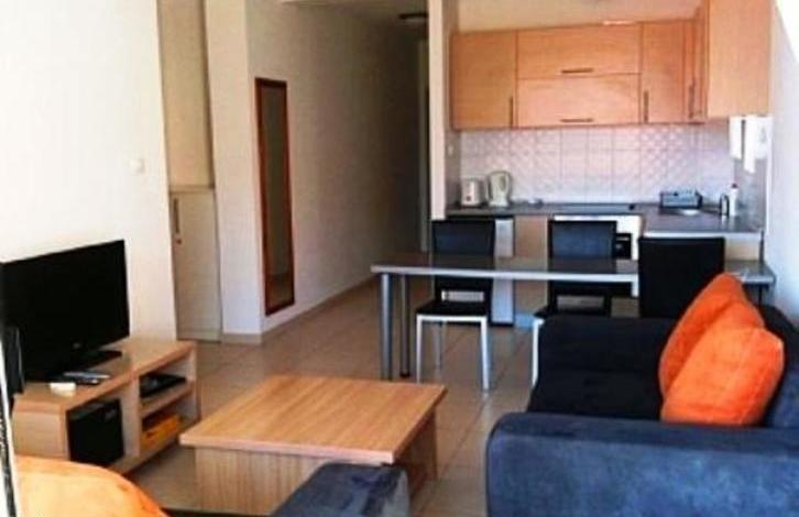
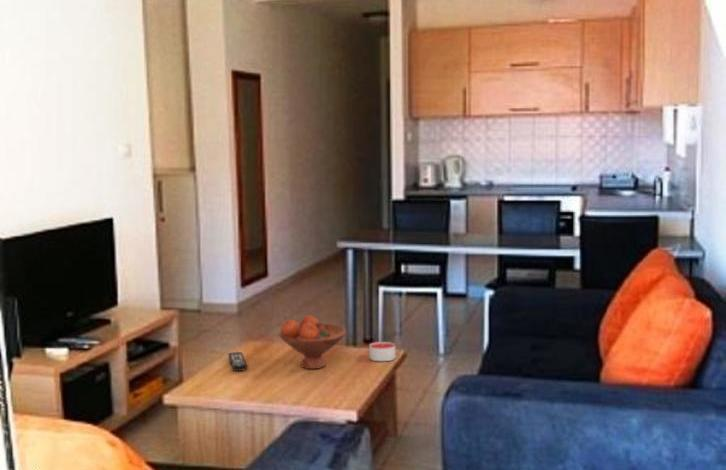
+ fruit bowl [278,314,347,370]
+ remote control [227,351,248,372]
+ candle [368,341,397,362]
